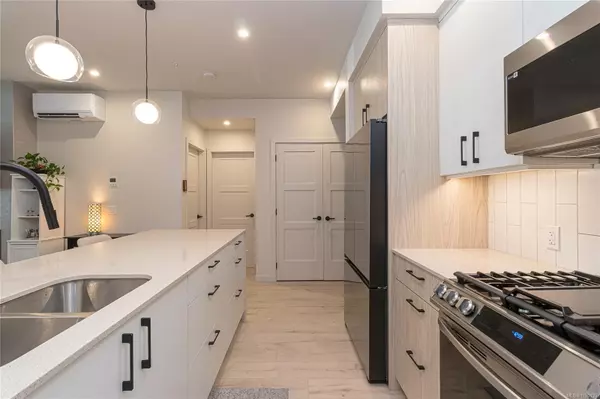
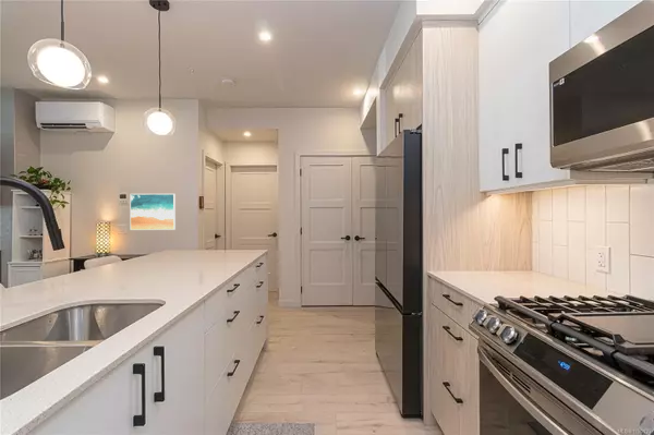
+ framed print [129,193,177,231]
